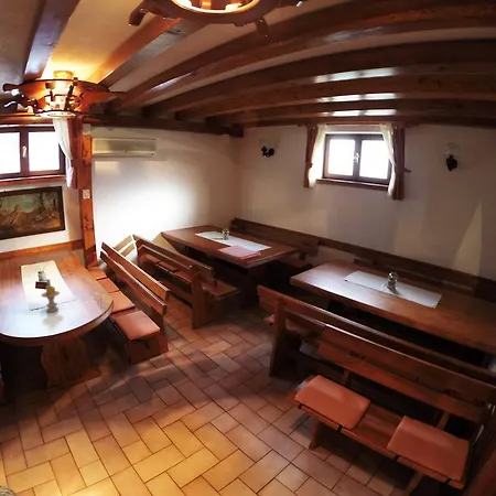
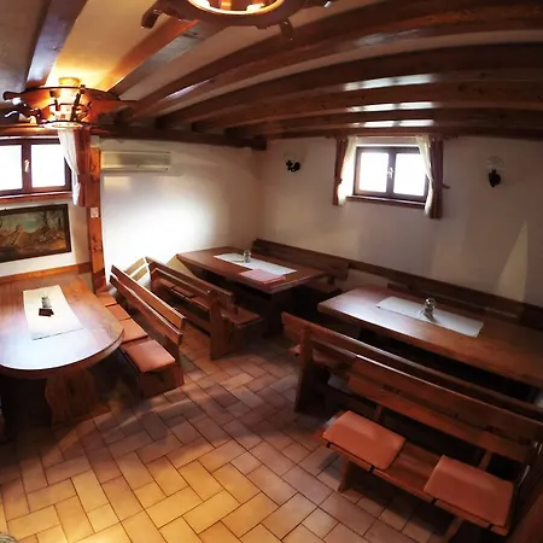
- candle [40,278,61,313]
